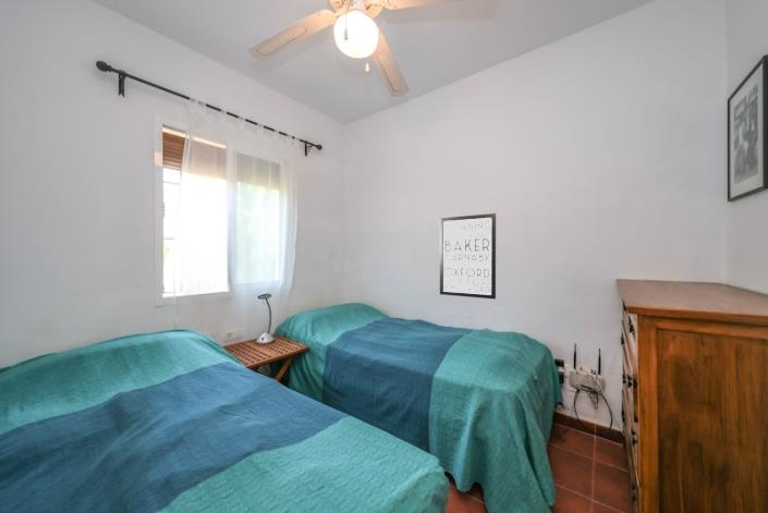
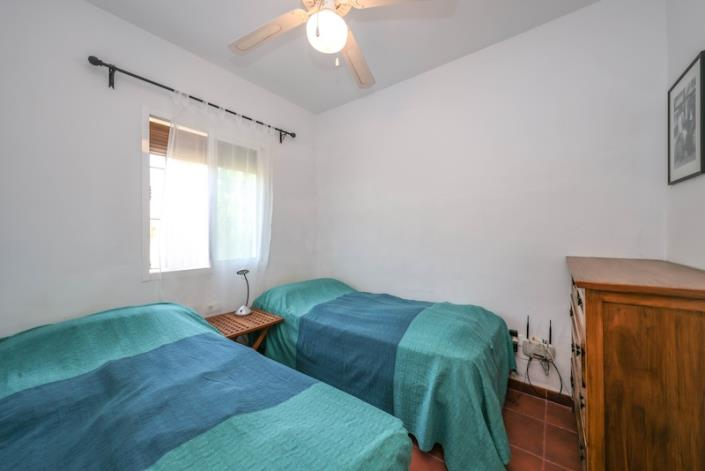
- wall art [439,212,497,301]
